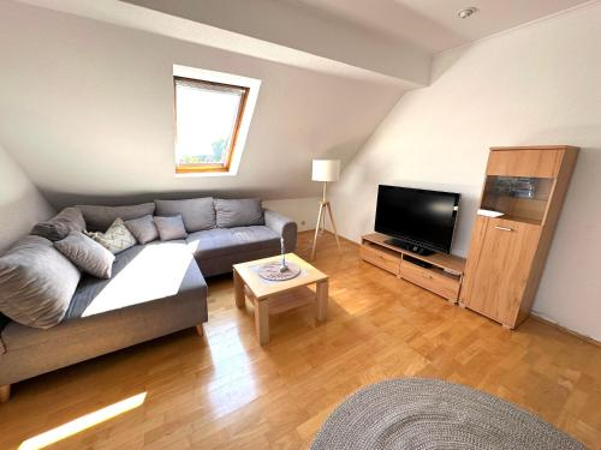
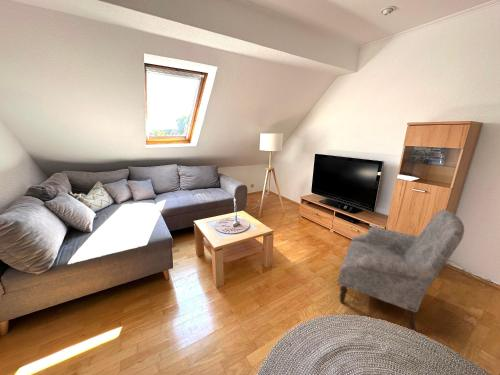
+ armchair [337,209,465,332]
